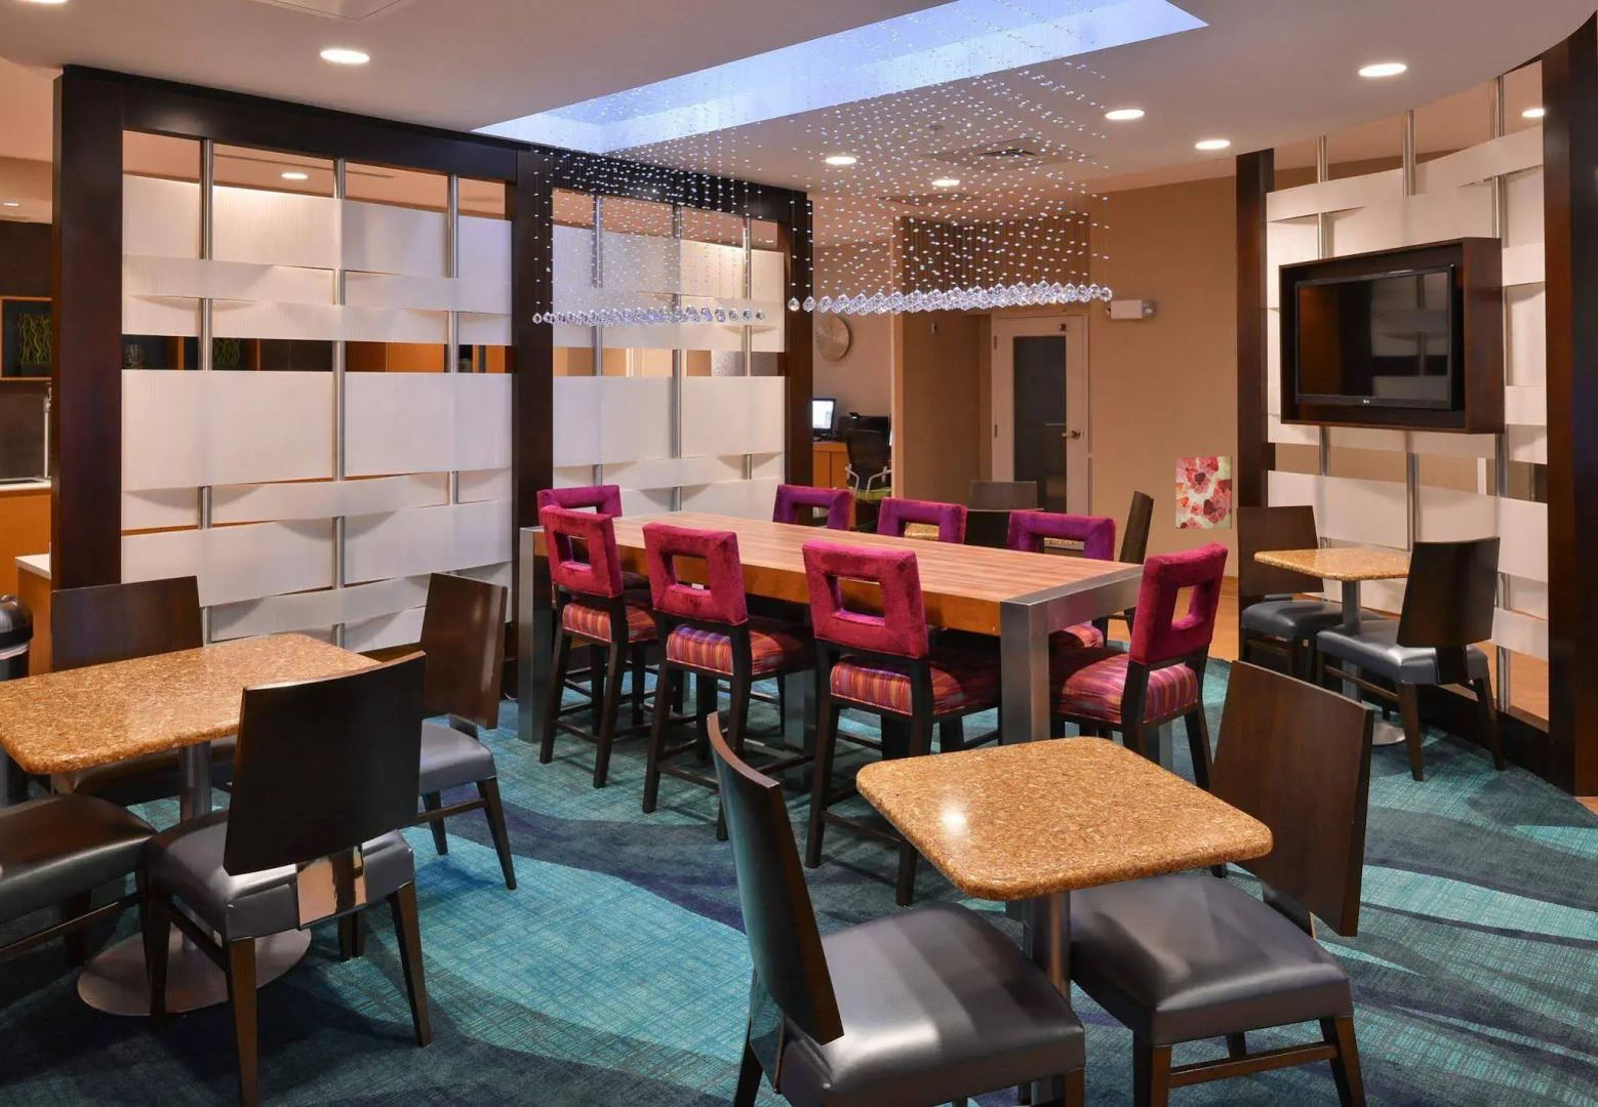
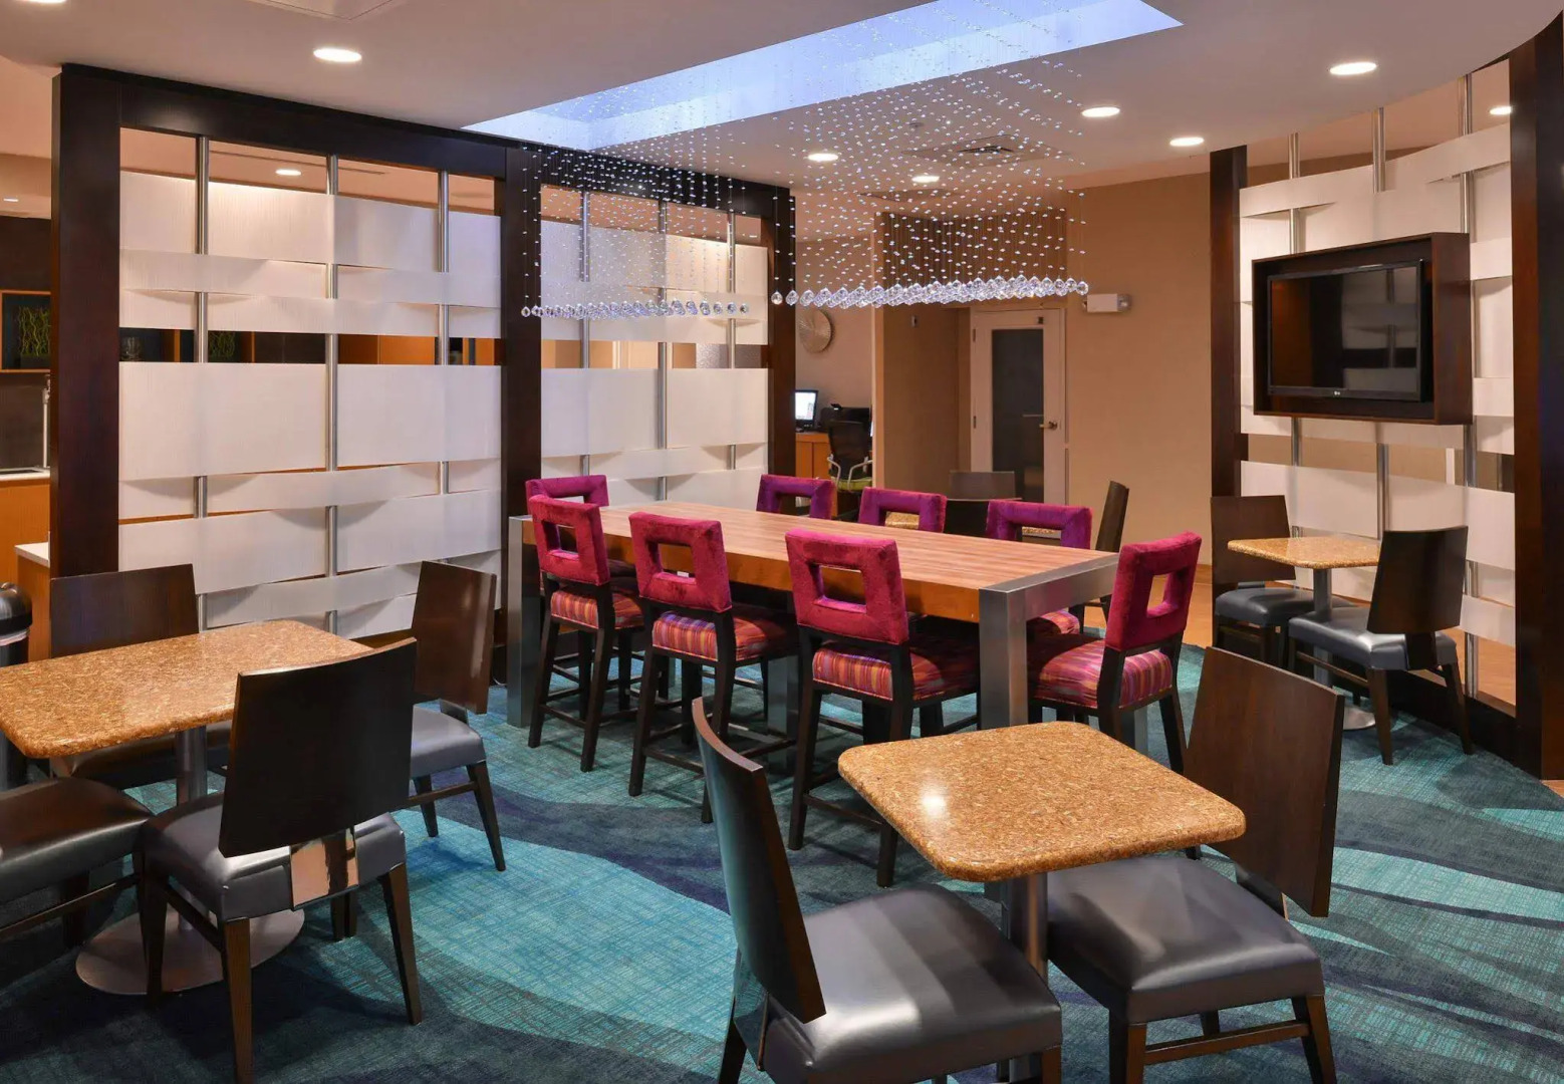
- wall art [1175,455,1232,530]
